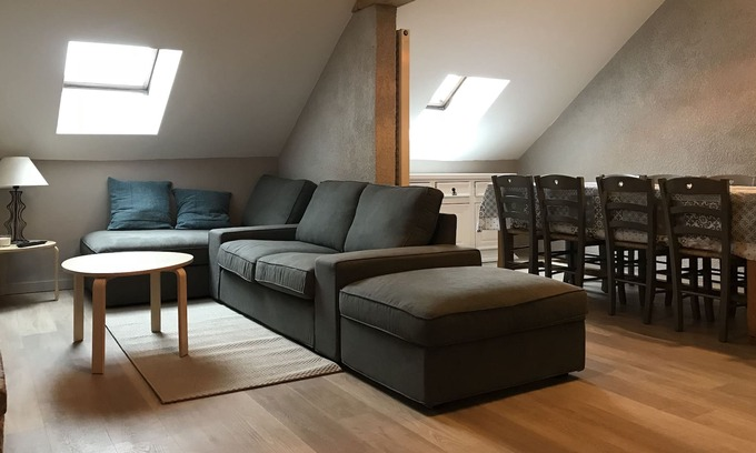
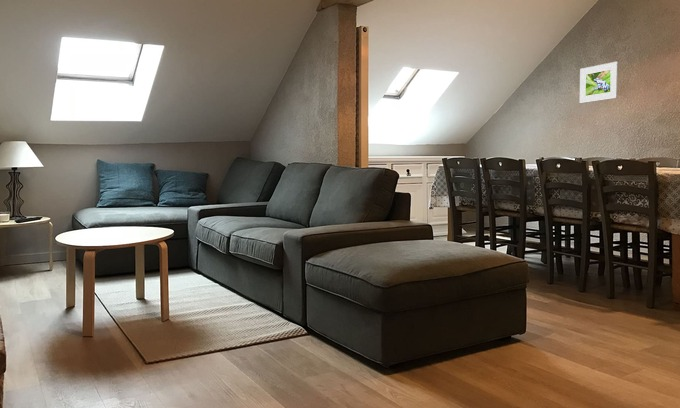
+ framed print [579,61,619,104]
